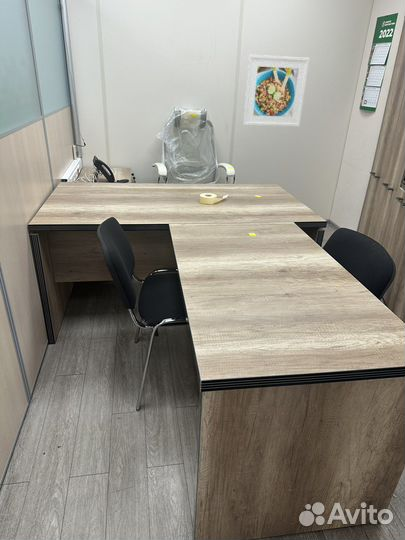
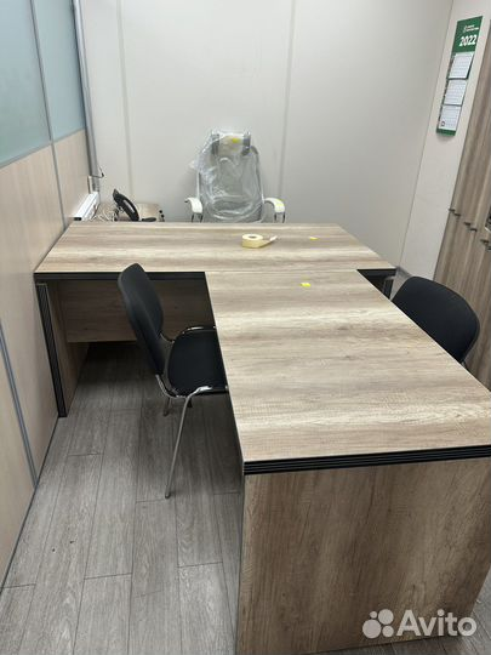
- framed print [242,54,310,127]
